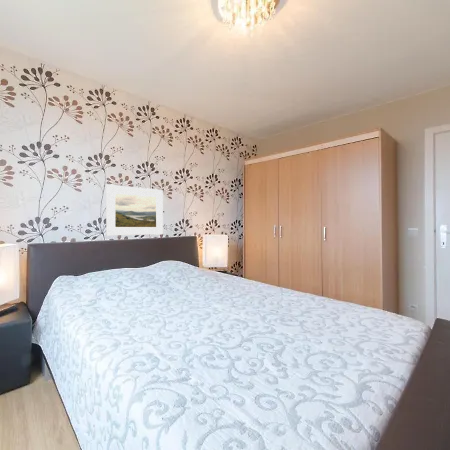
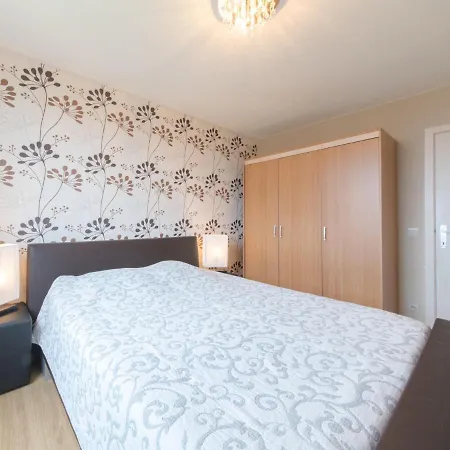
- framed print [105,183,164,236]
